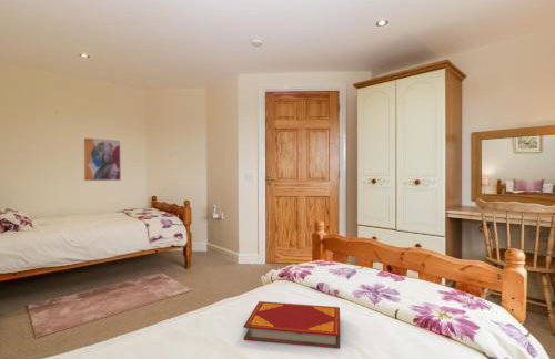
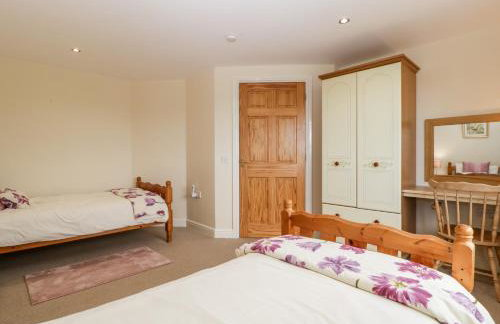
- wall art [81,136,122,183]
- hardback book [242,300,341,350]
